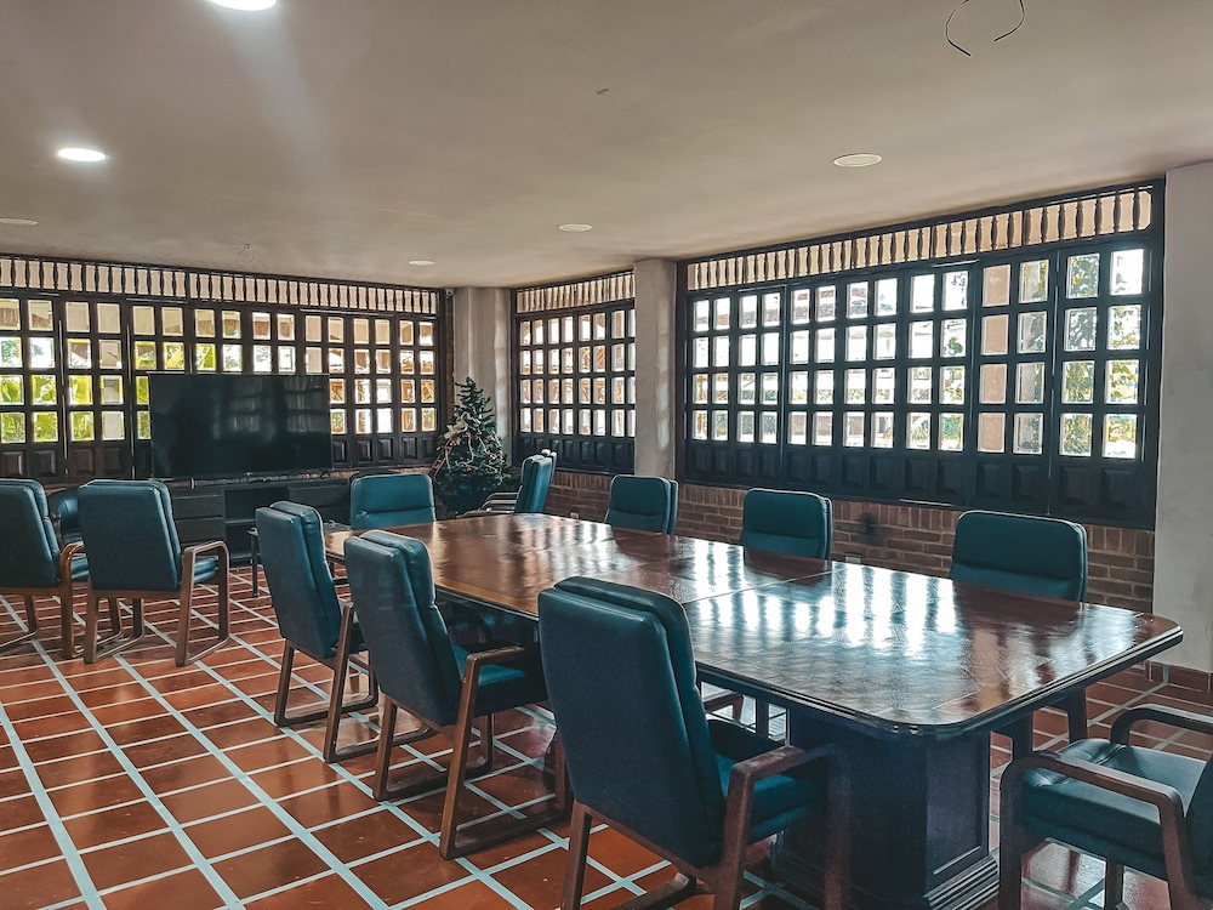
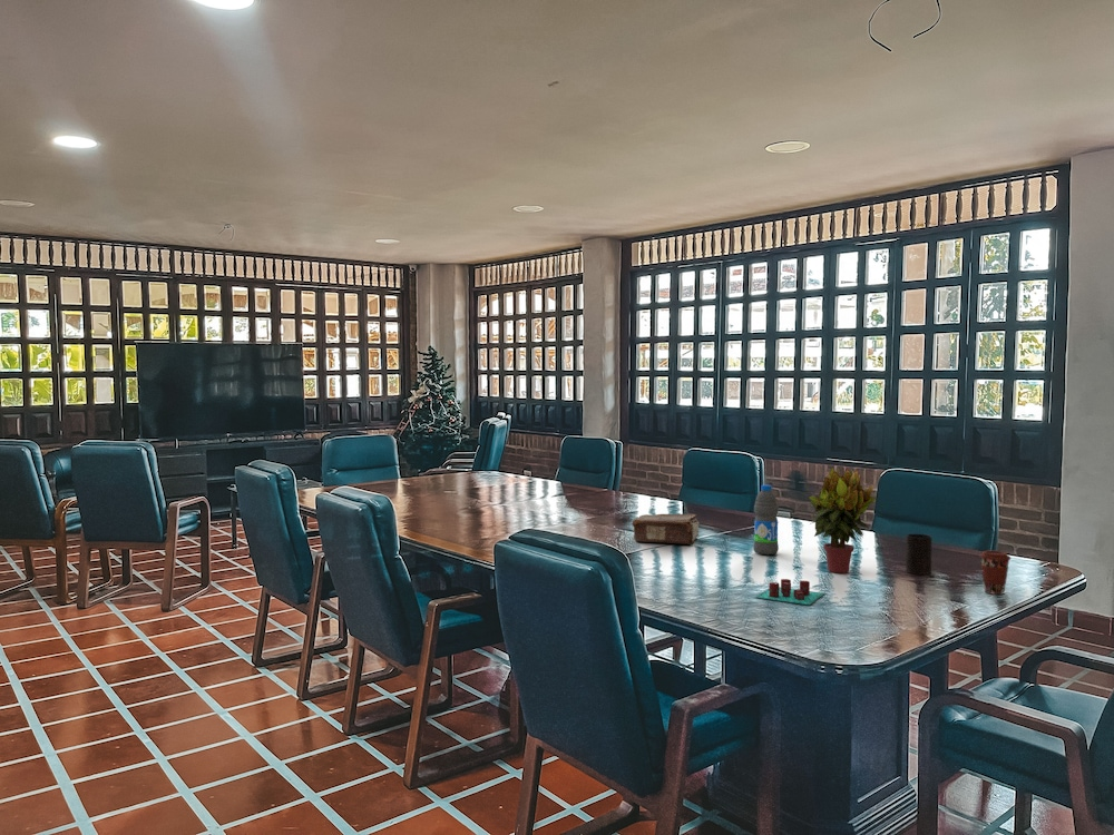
+ cup [905,533,932,576]
+ candle [755,578,825,606]
+ coffee cup [978,550,1012,596]
+ potted plant [808,466,878,574]
+ book [631,512,700,546]
+ water bottle [752,484,780,556]
